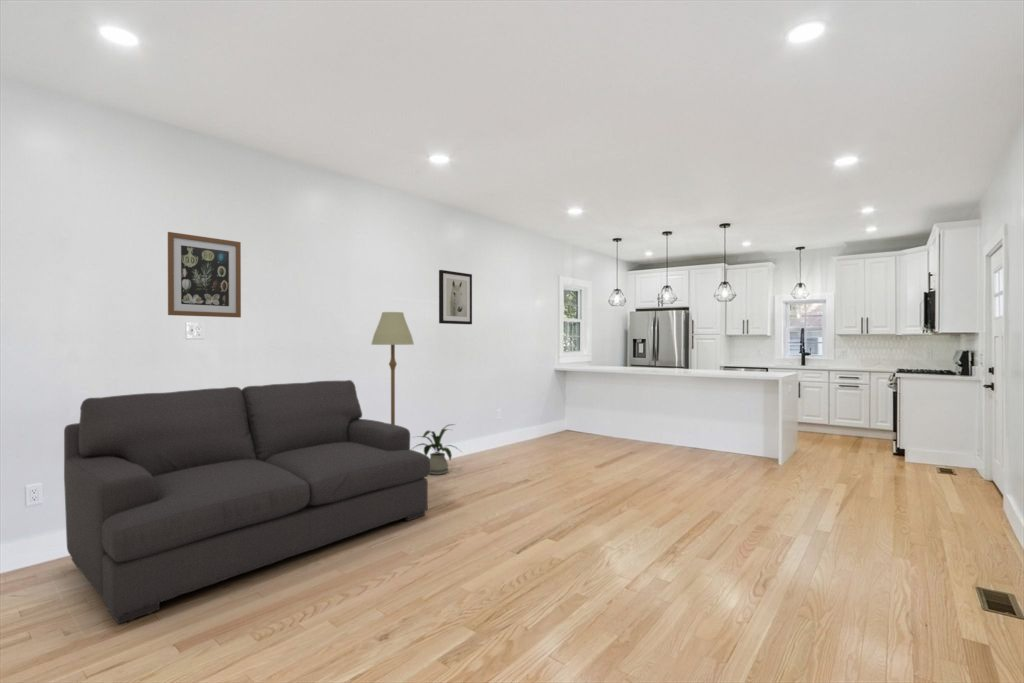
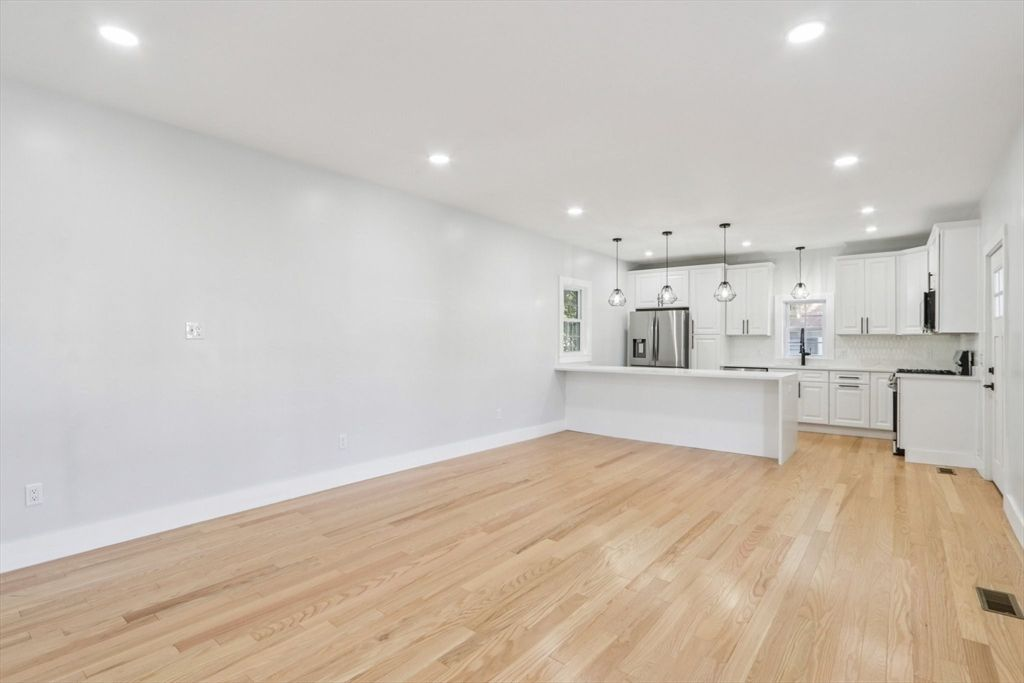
- sofa [63,379,430,625]
- house plant [411,423,464,476]
- wall art [167,231,242,318]
- wall art [438,269,473,325]
- floor lamp [370,311,415,425]
